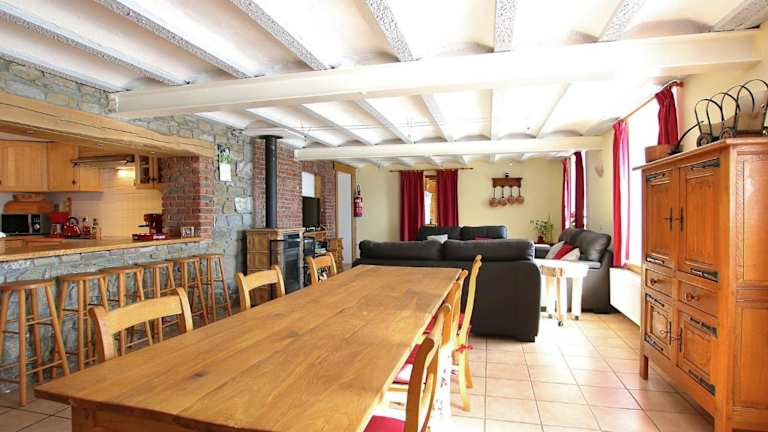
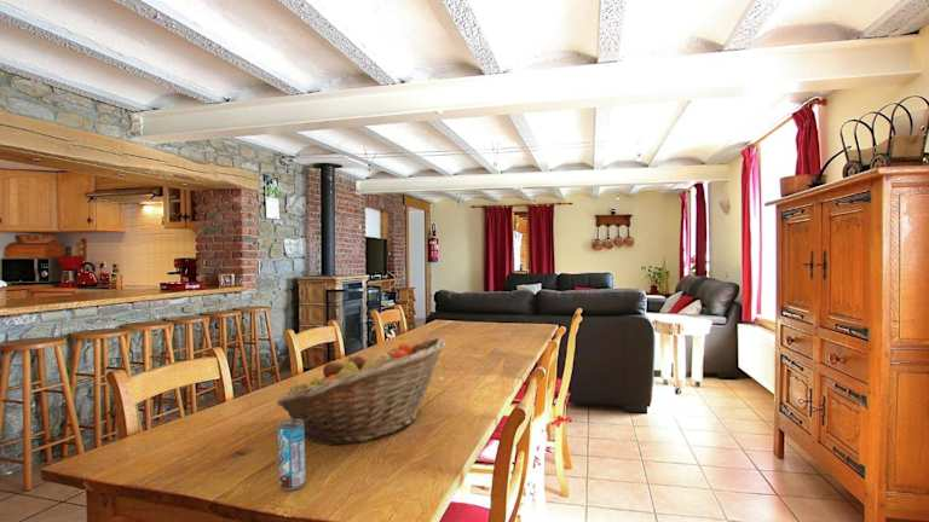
+ beverage can [277,418,306,492]
+ fruit basket [276,336,448,447]
